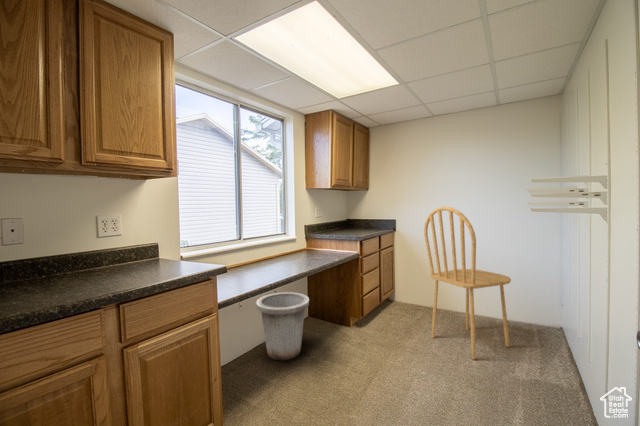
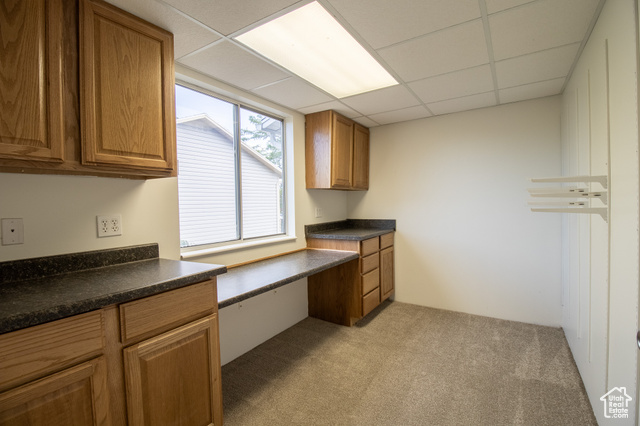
- trash can [255,291,310,361]
- chair [423,206,512,361]
